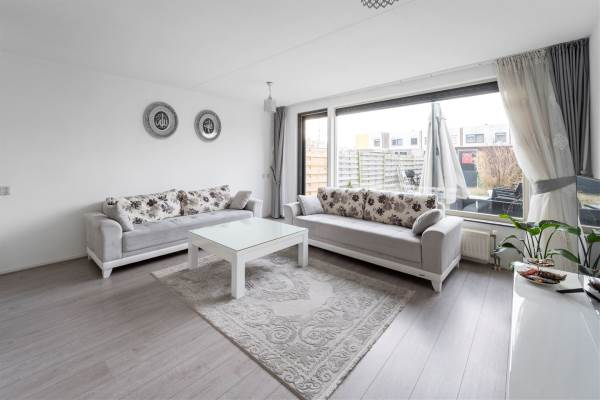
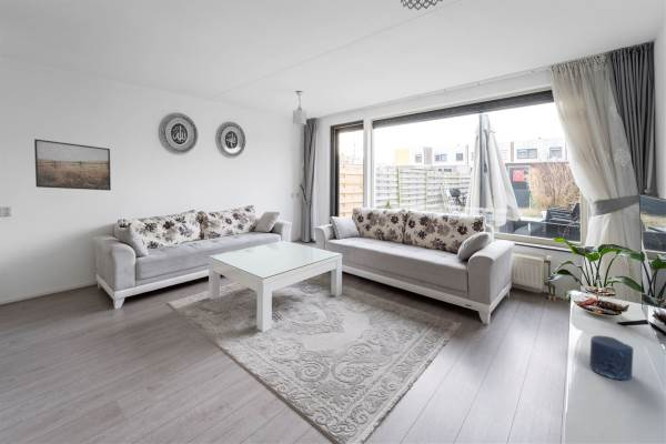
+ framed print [33,138,112,191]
+ candle [588,334,635,381]
